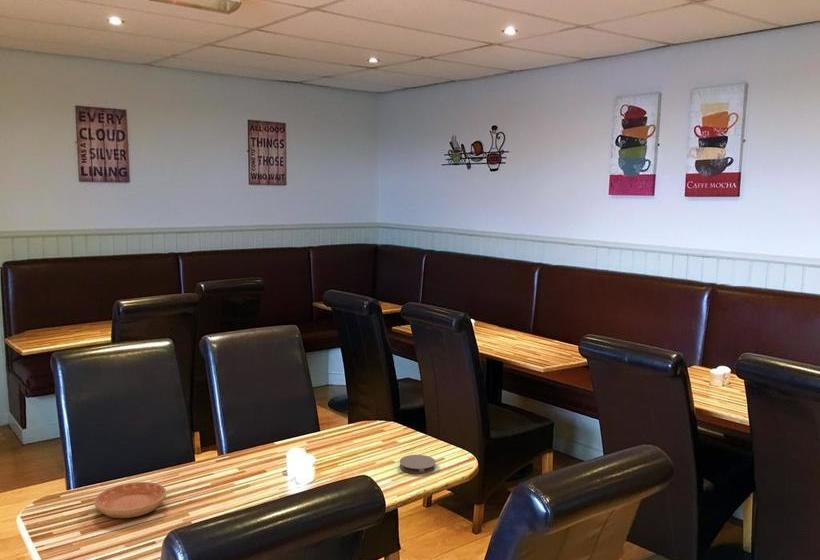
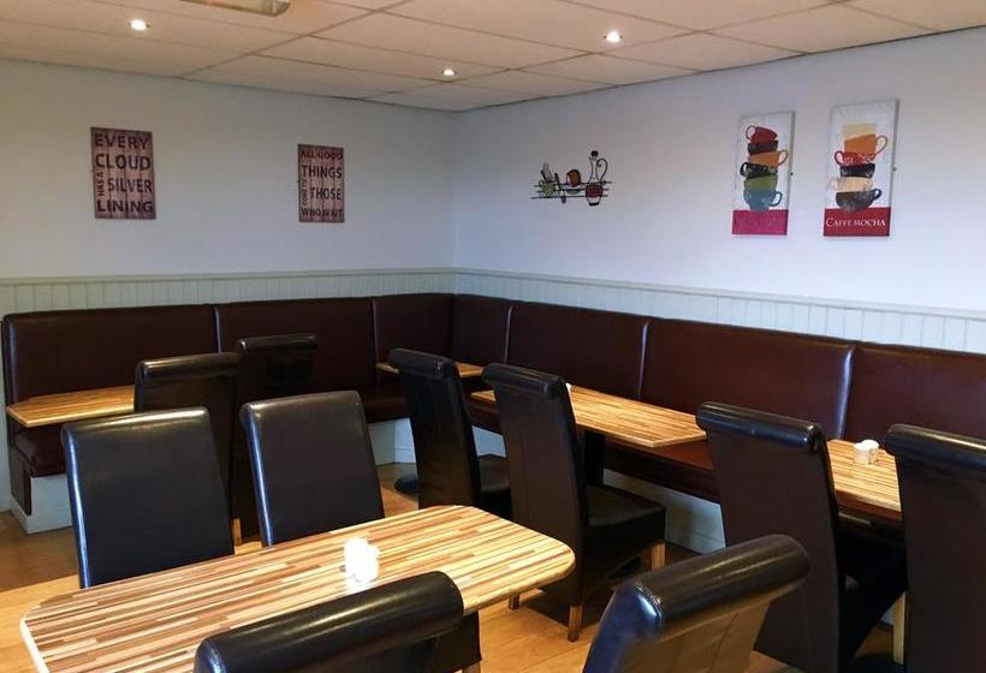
- saucer [94,481,167,519]
- coaster [399,454,437,475]
